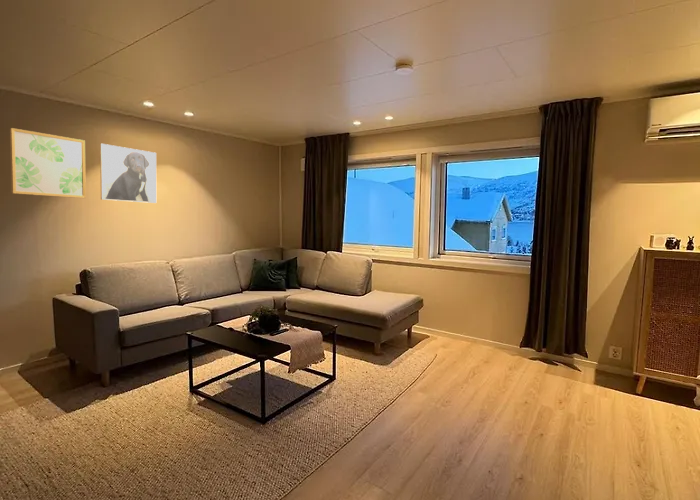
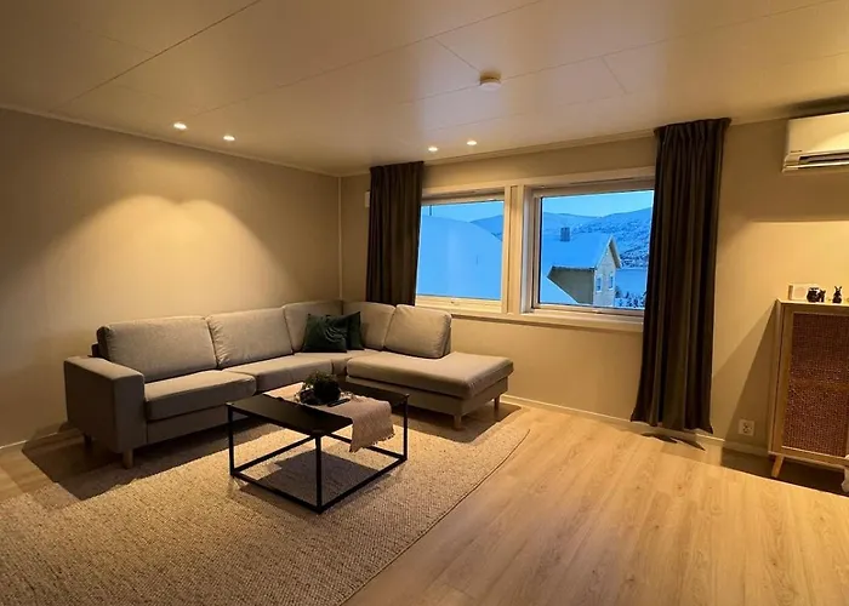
- wall art [9,127,87,199]
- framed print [99,143,157,204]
